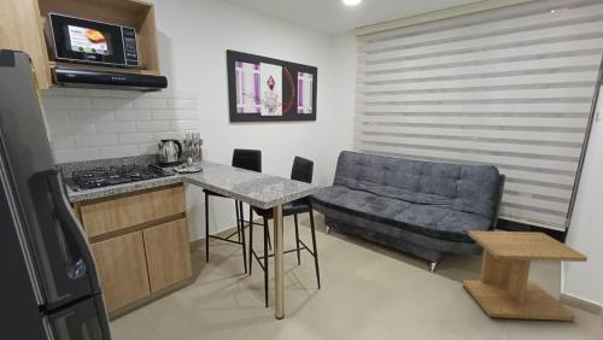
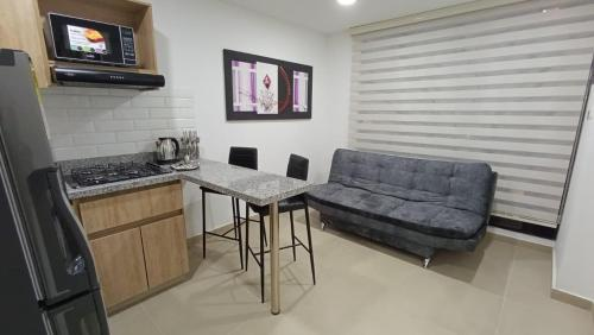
- side table [462,230,589,322]
